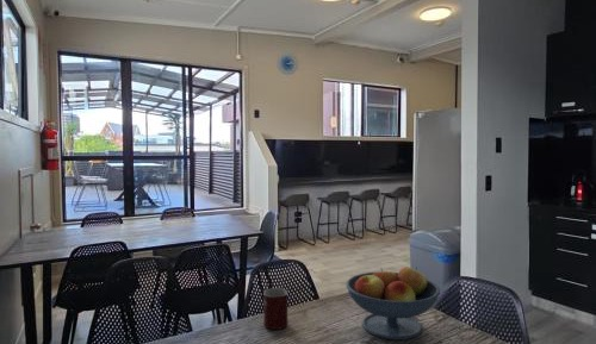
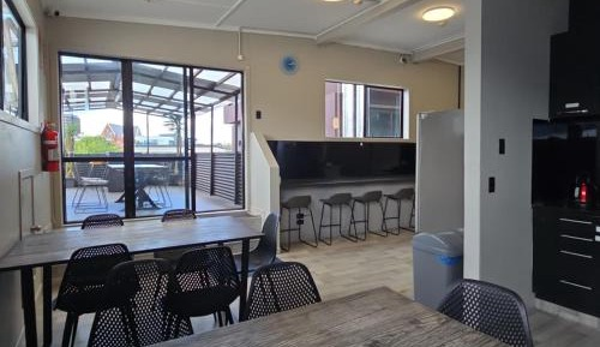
- fruit bowl [344,265,441,340]
- mug [262,287,288,331]
